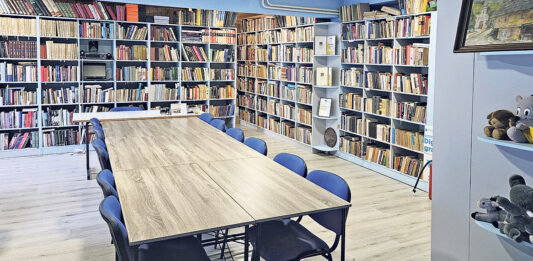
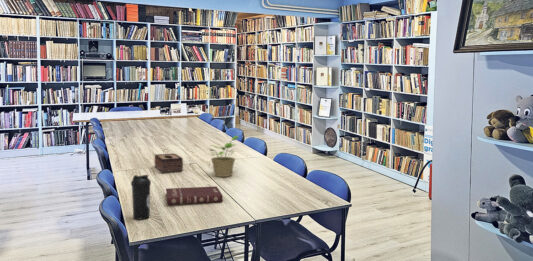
+ water bottle [130,174,152,221]
+ potted plant [206,134,240,178]
+ tissue box [154,153,184,173]
+ book [165,185,224,205]
